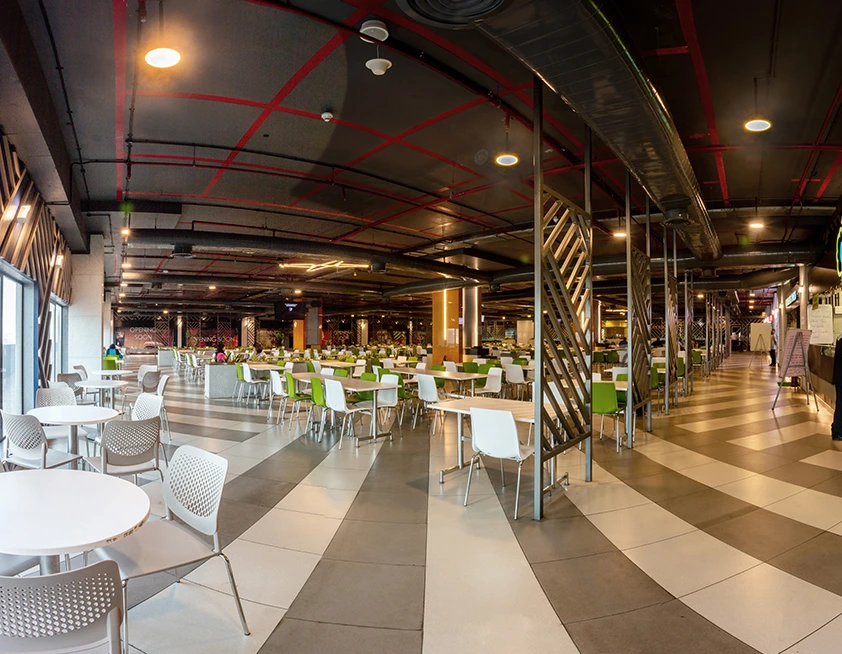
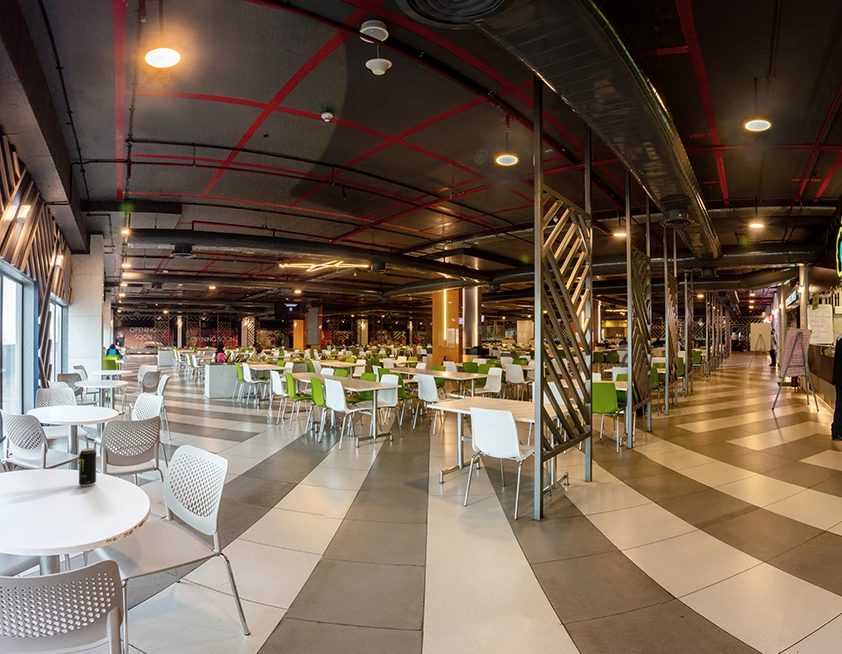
+ beverage can [78,447,97,488]
